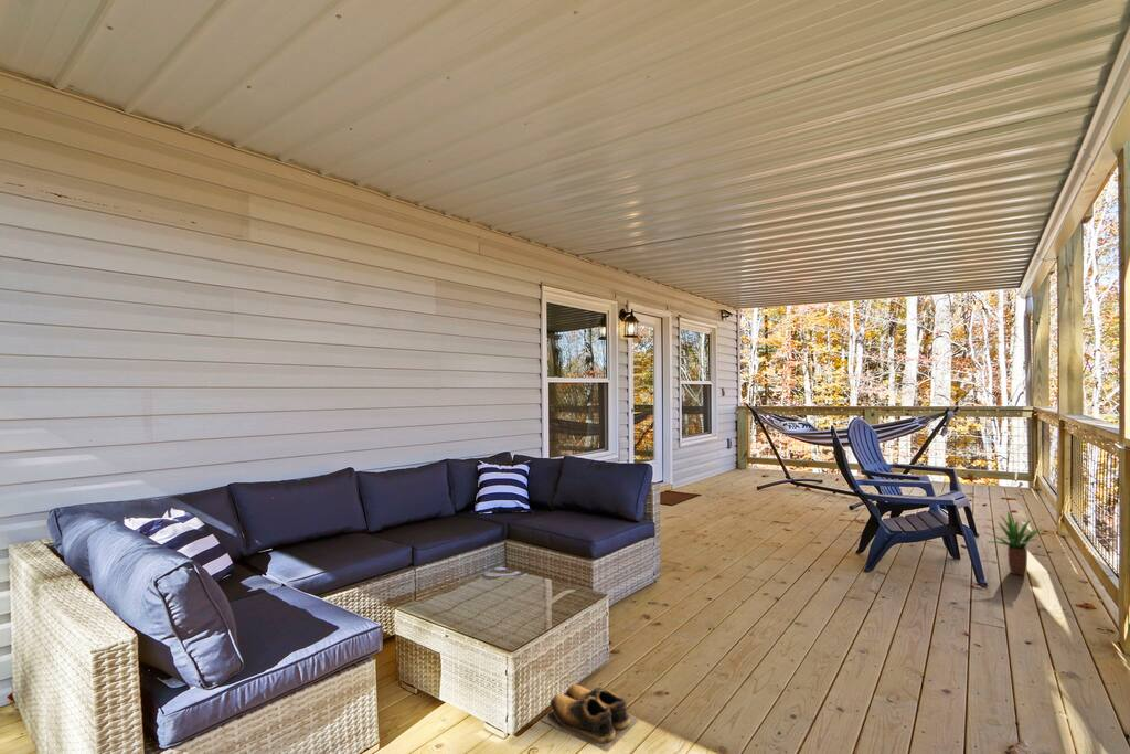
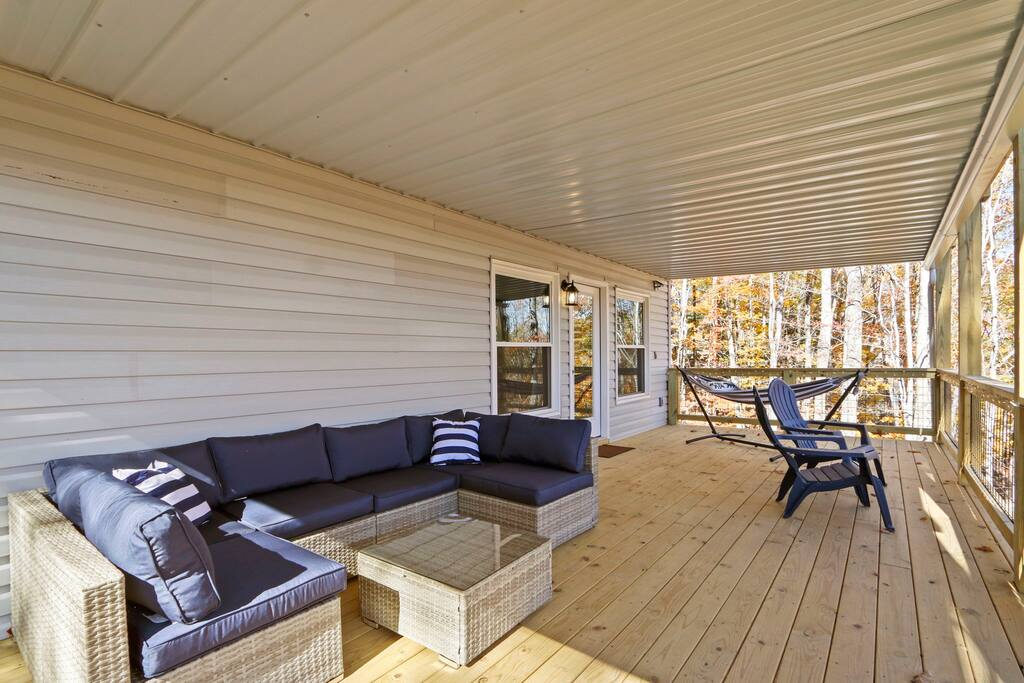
- potted plant [982,510,1046,576]
- shoes [541,683,640,753]
